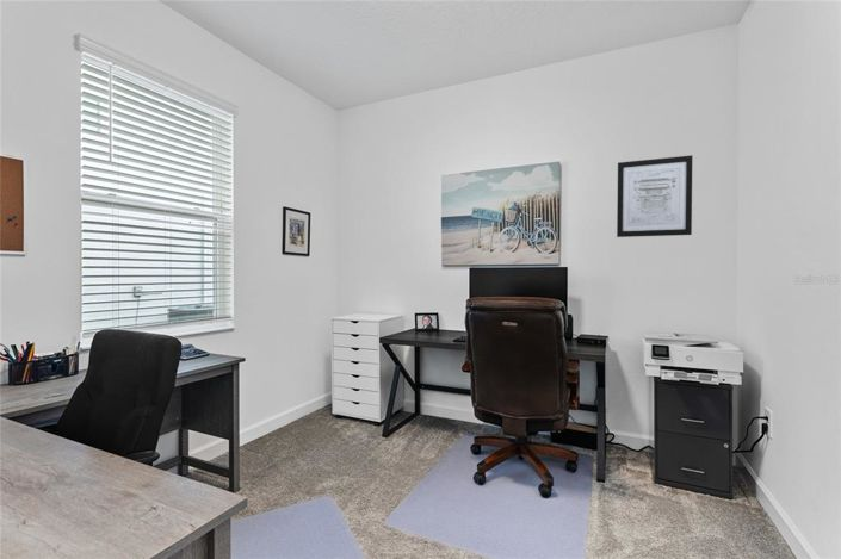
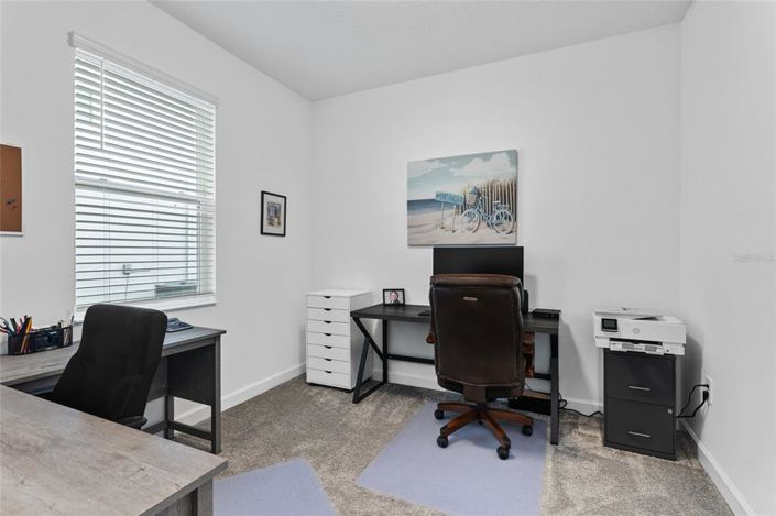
- wall art [616,154,693,238]
